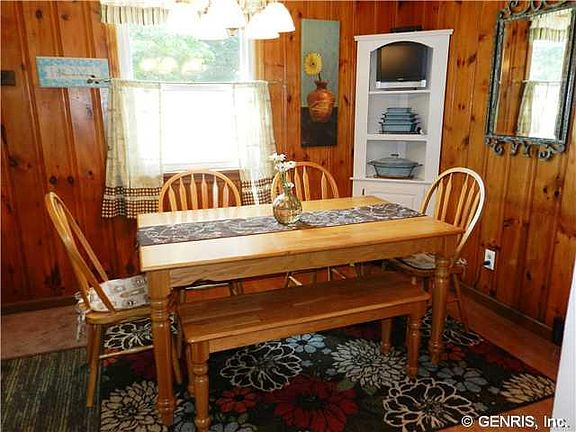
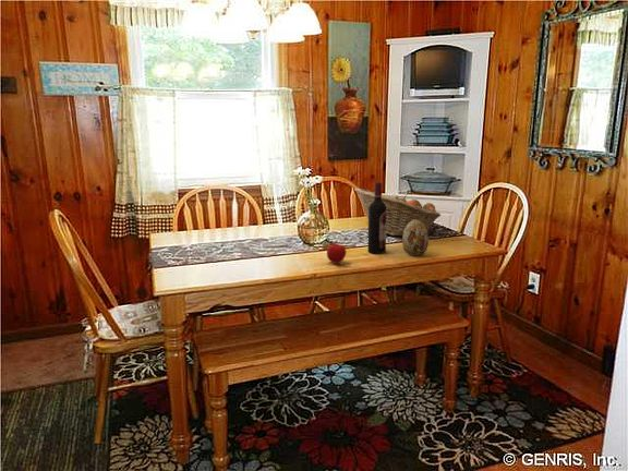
+ wine bottle [367,181,387,255]
+ fruit basket [353,186,442,237]
+ decorative egg [401,219,430,256]
+ apple [326,243,347,265]
